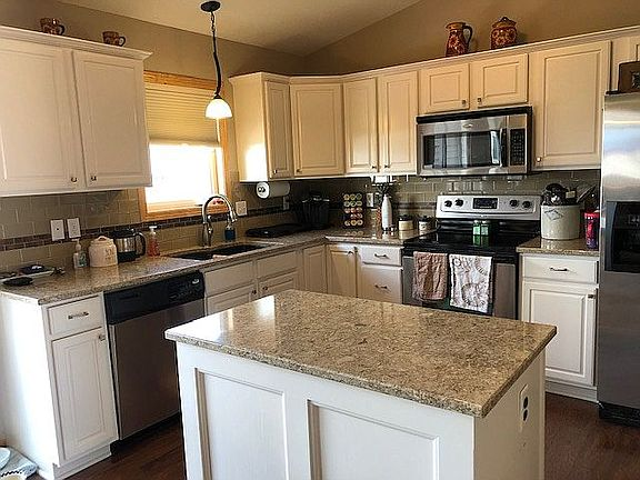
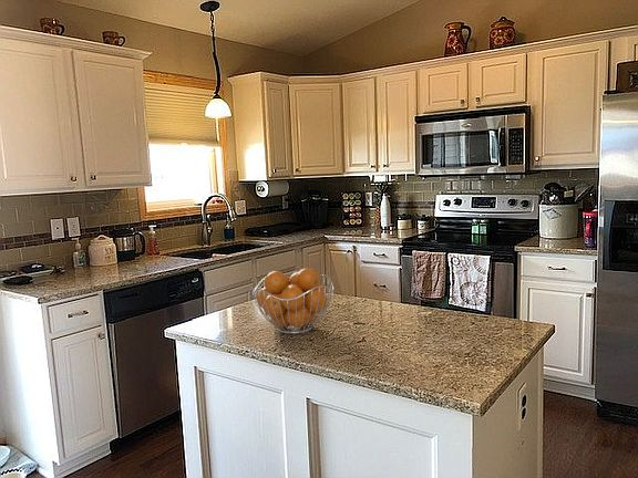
+ fruit basket [250,267,335,335]
